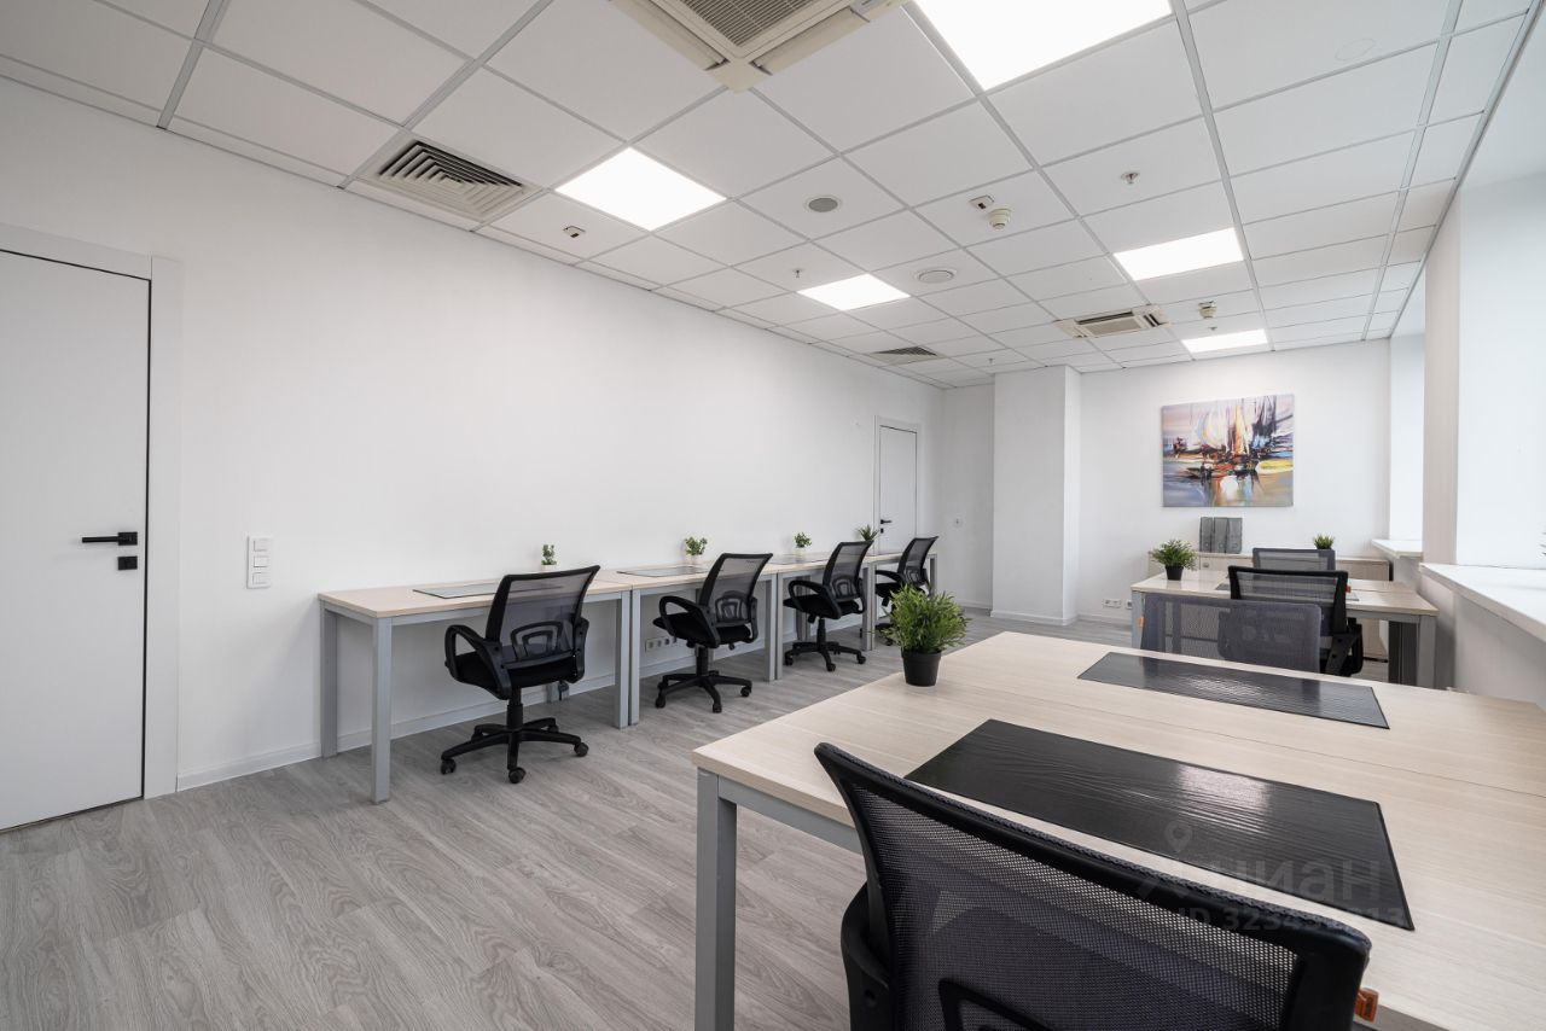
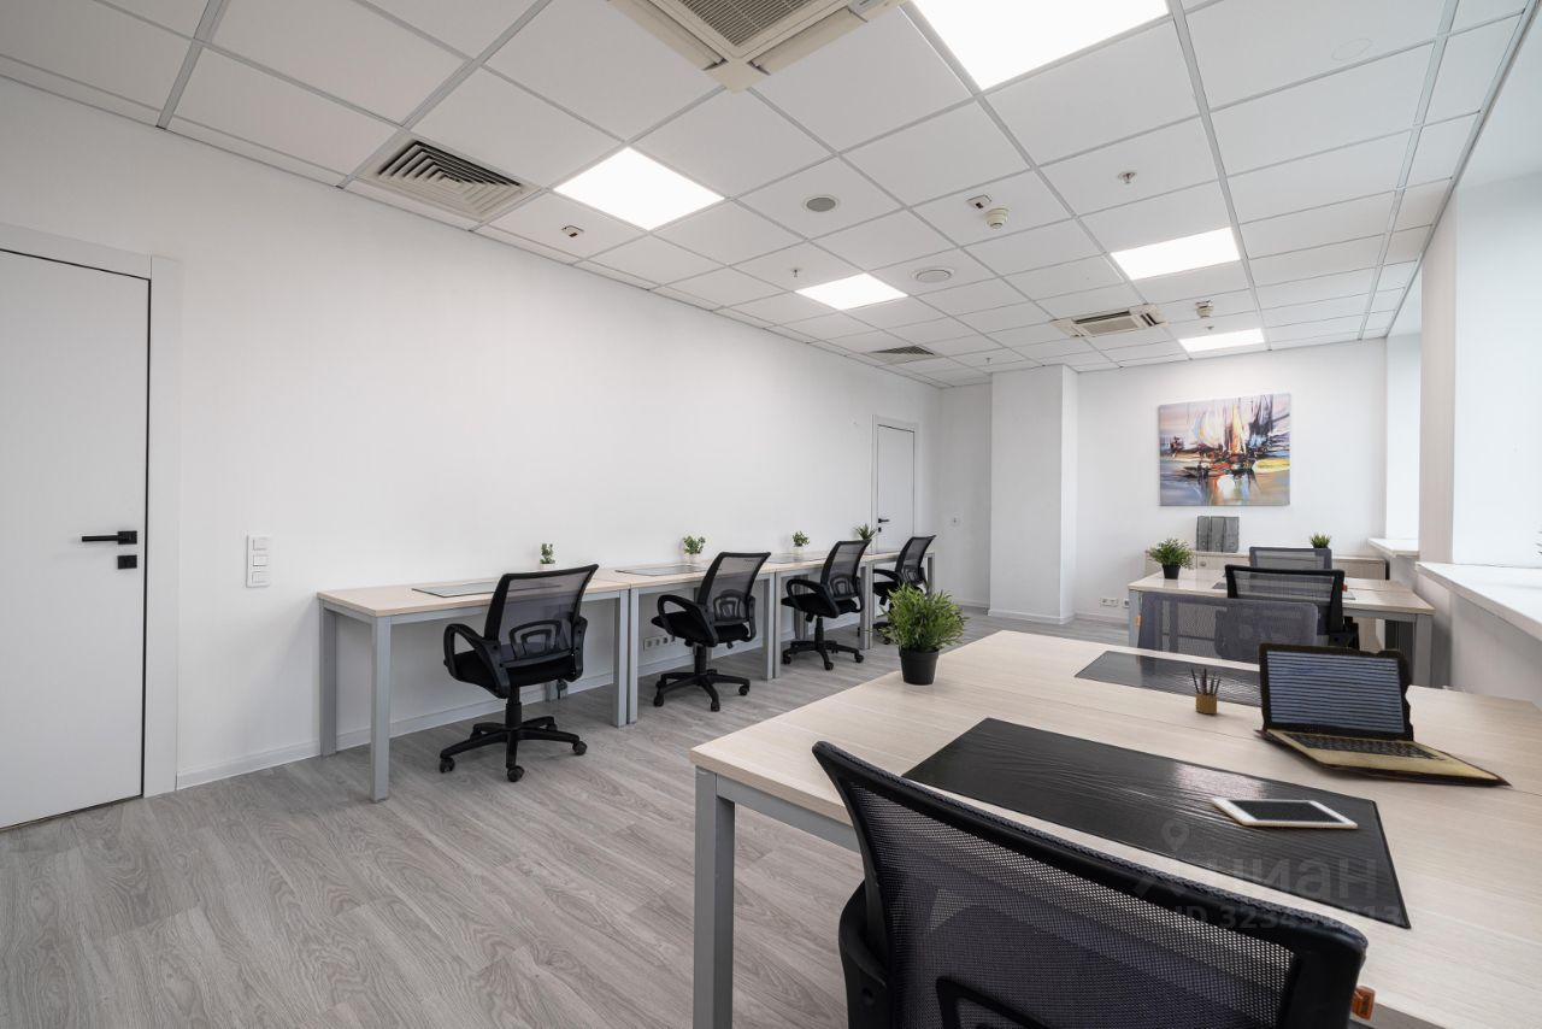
+ laptop [1253,640,1514,789]
+ pencil box [1190,665,1222,716]
+ cell phone [1210,796,1359,830]
